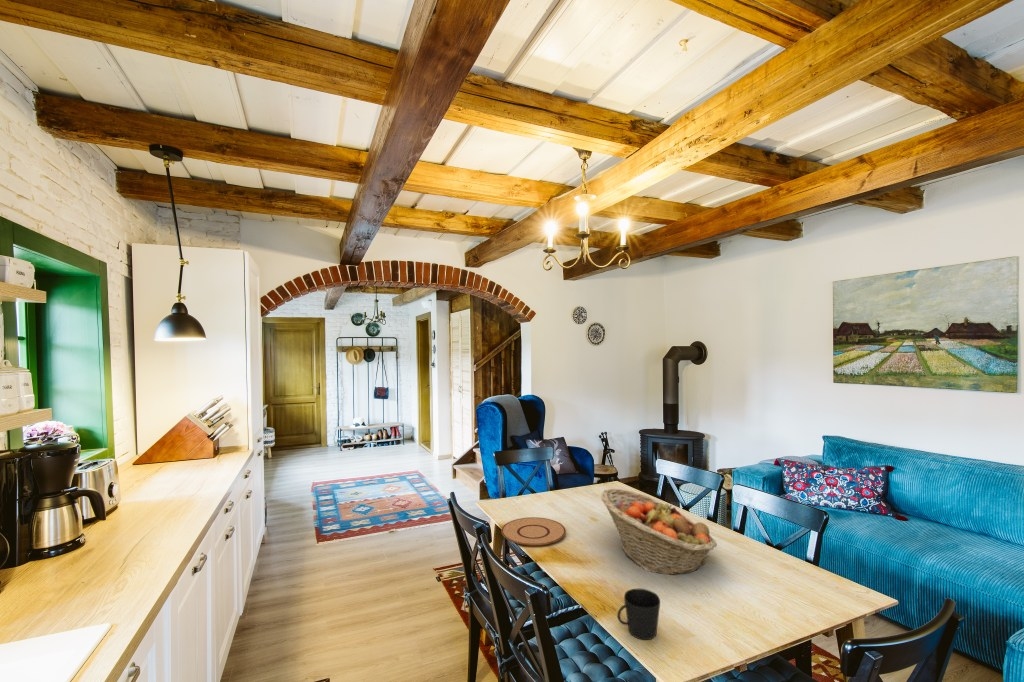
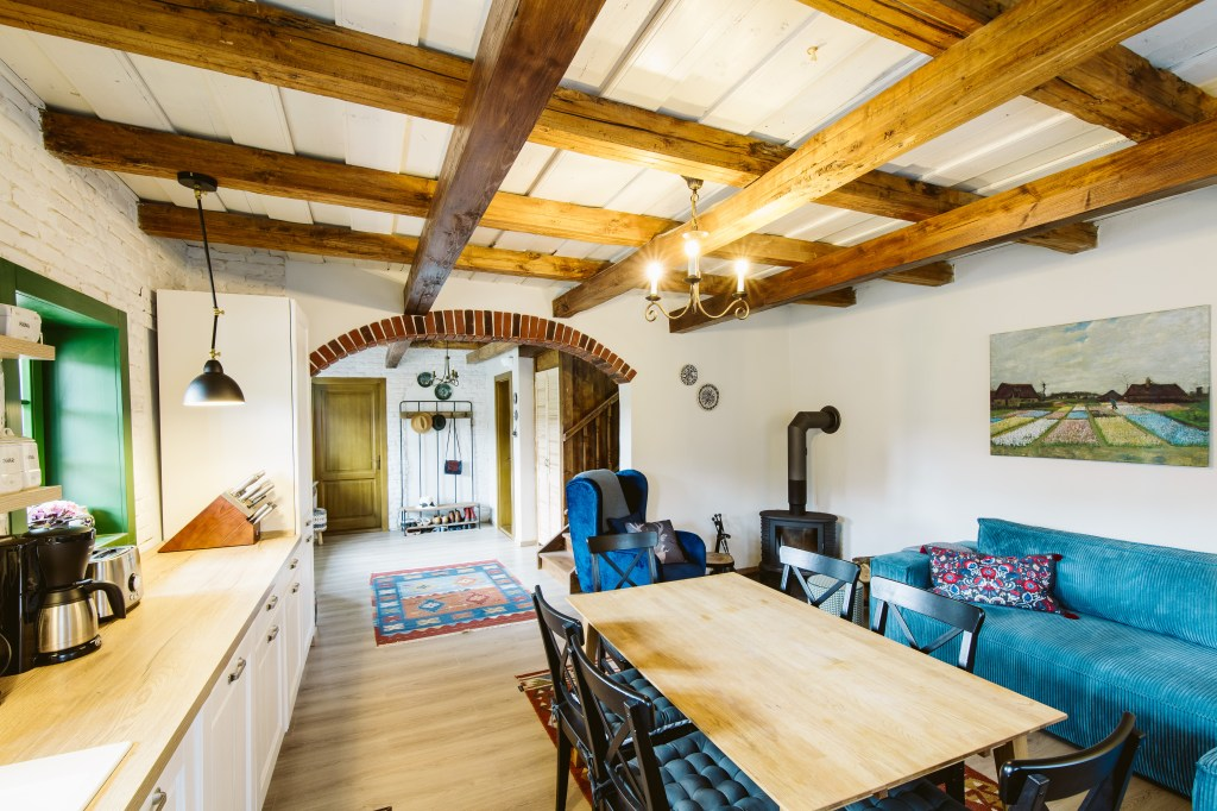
- plate [500,516,567,547]
- cup [616,588,661,641]
- fruit basket [600,488,718,576]
